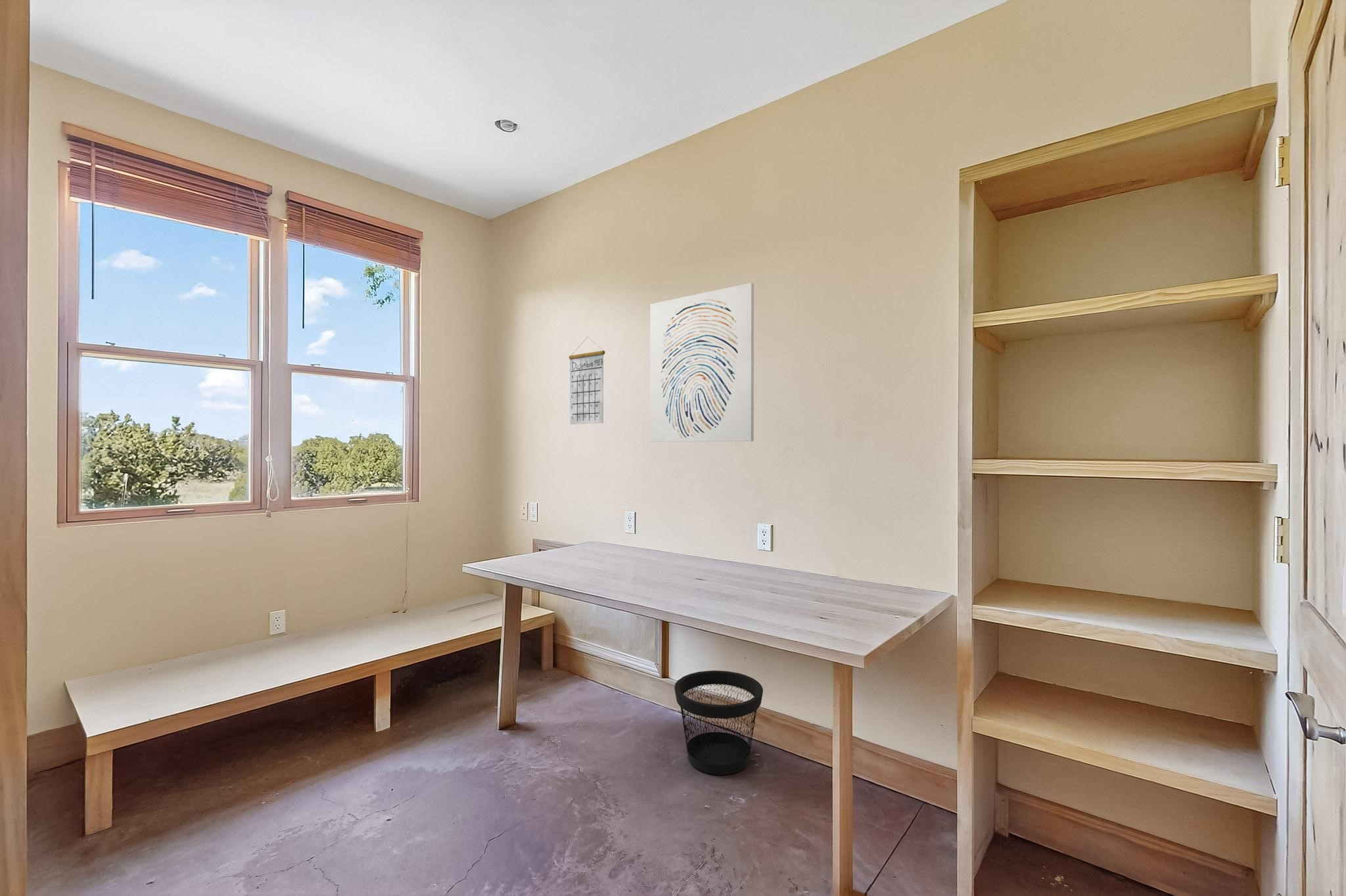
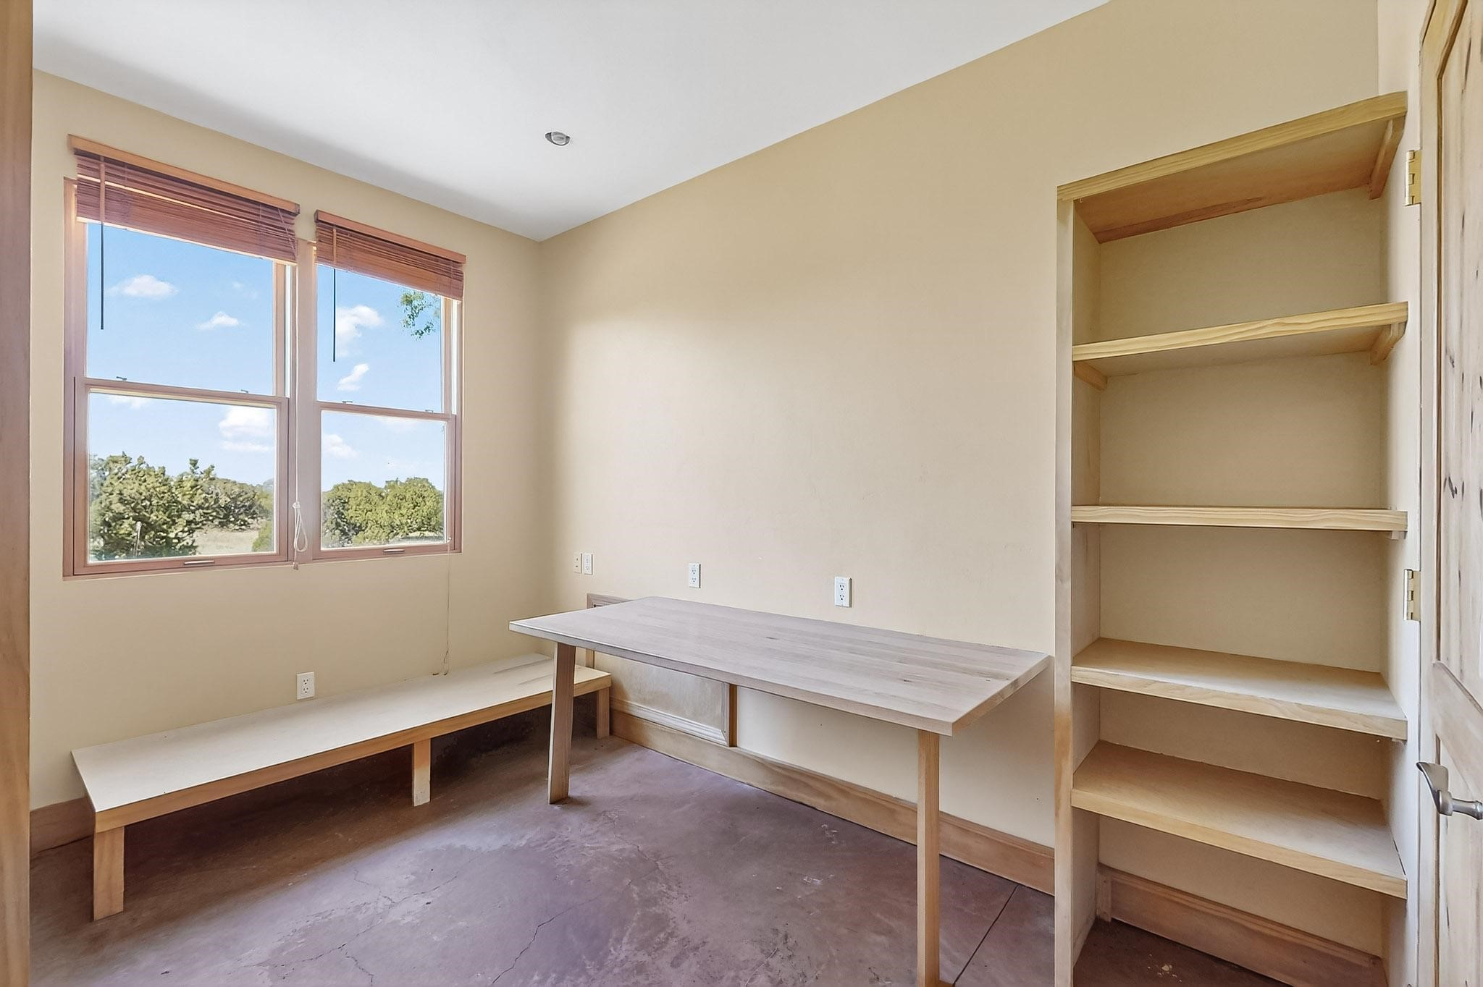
- wall art [649,282,754,443]
- calendar [569,336,605,425]
- wastebasket [674,670,764,776]
